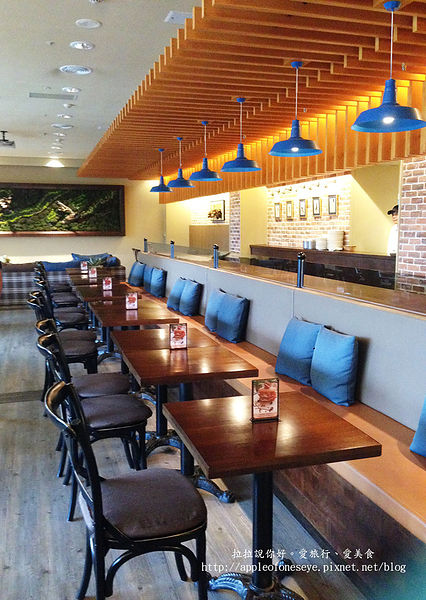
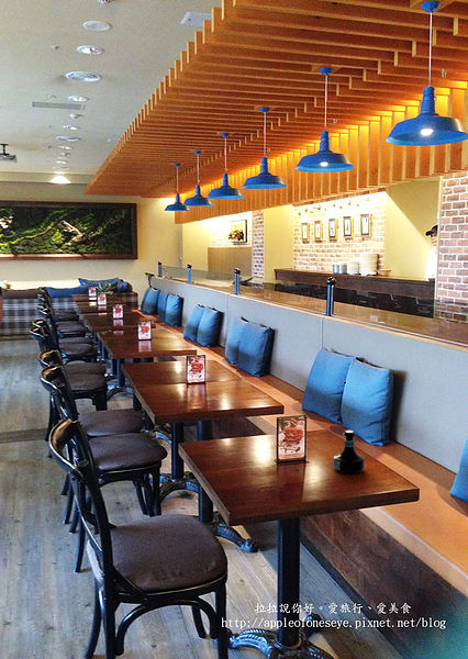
+ tequila bottle [332,429,366,474]
